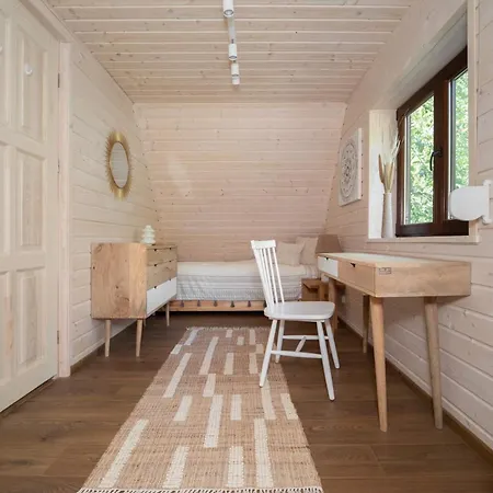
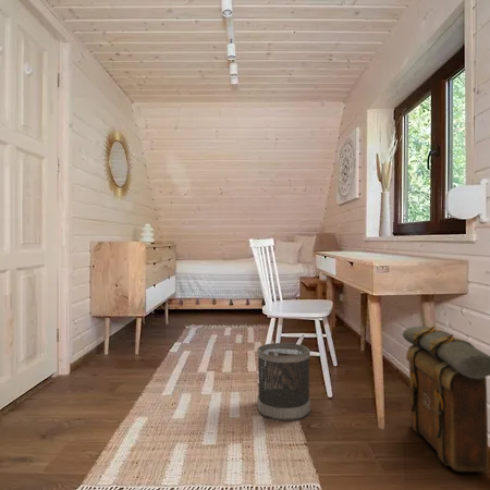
+ wastebasket [256,342,311,422]
+ backpack [402,324,490,473]
